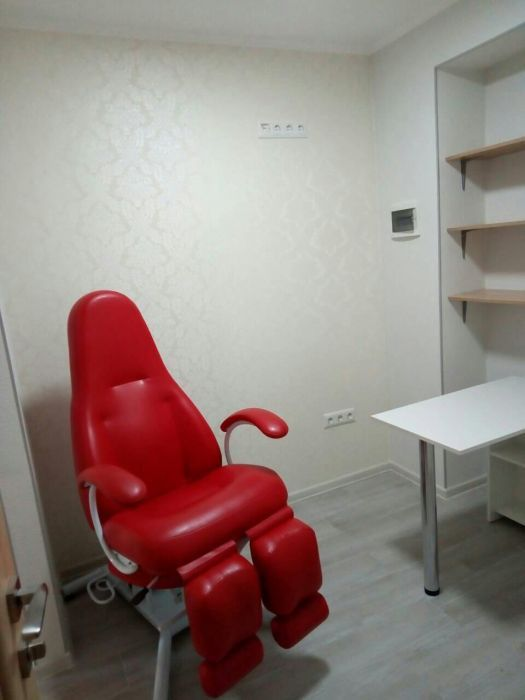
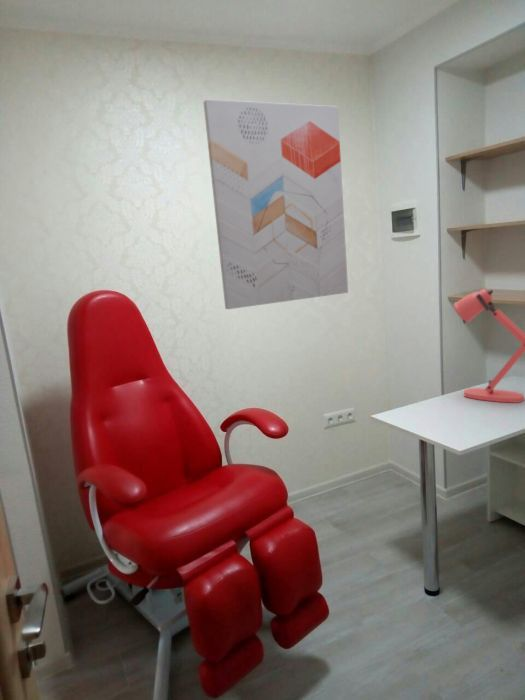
+ wall art [203,99,349,310]
+ desk lamp [453,288,525,403]
